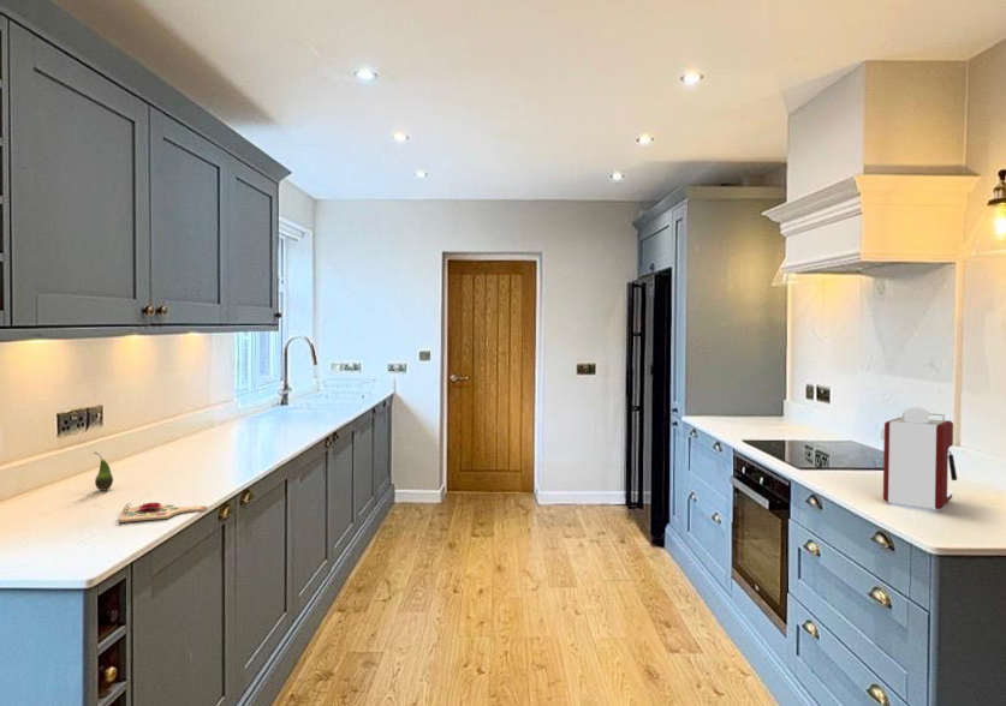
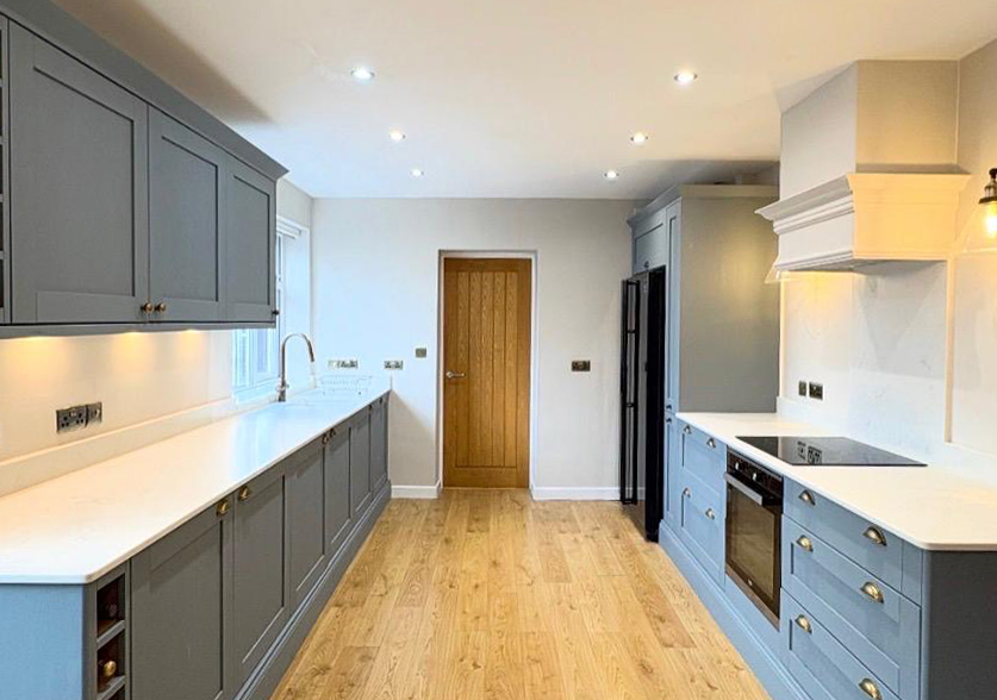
- coffee maker [880,406,958,510]
- fruit [93,451,114,491]
- cutting board [118,502,208,523]
